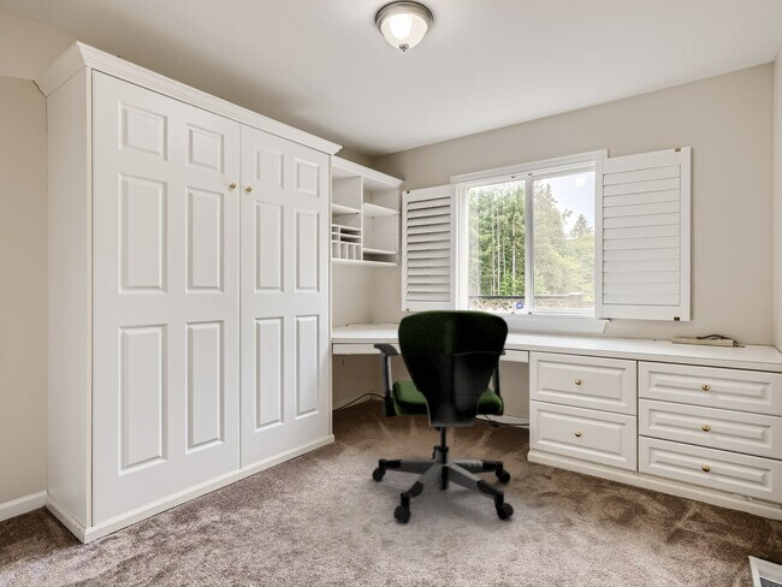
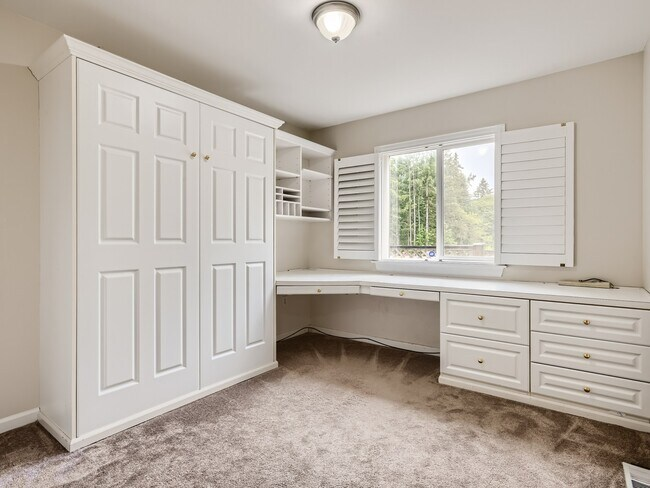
- office chair [371,309,515,523]
